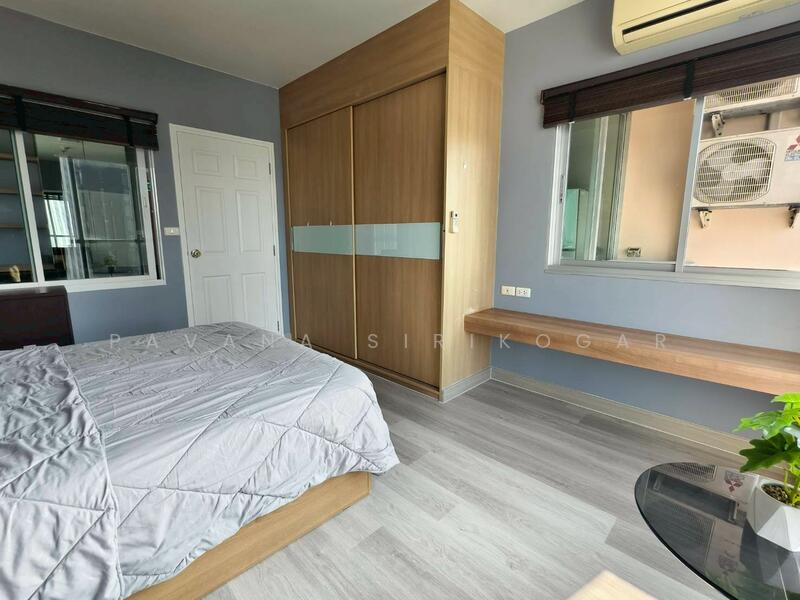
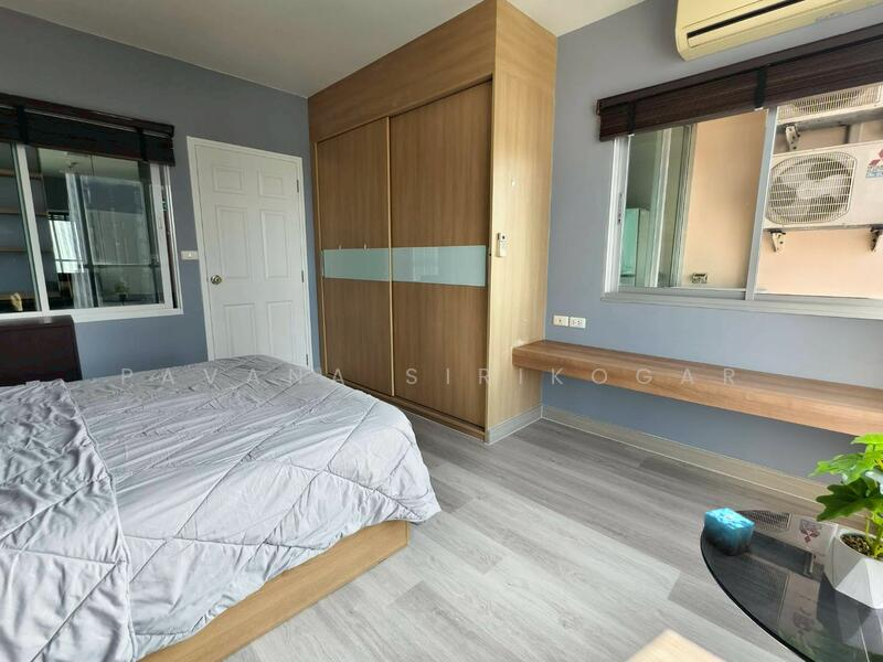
+ candle [702,506,755,556]
